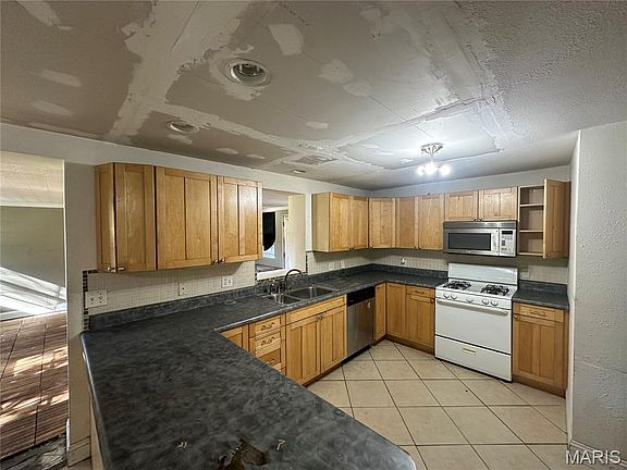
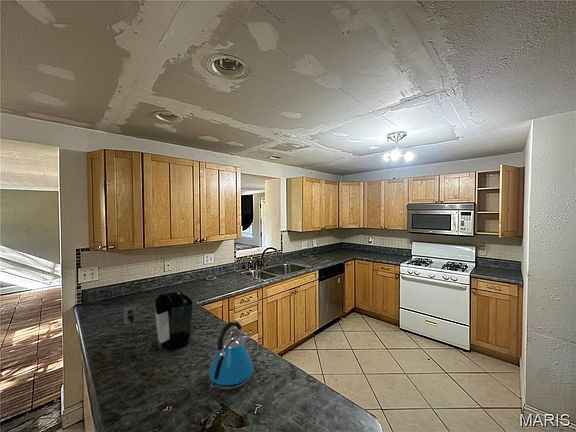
+ coffee maker [123,290,194,351]
+ kettle [208,320,255,390]
